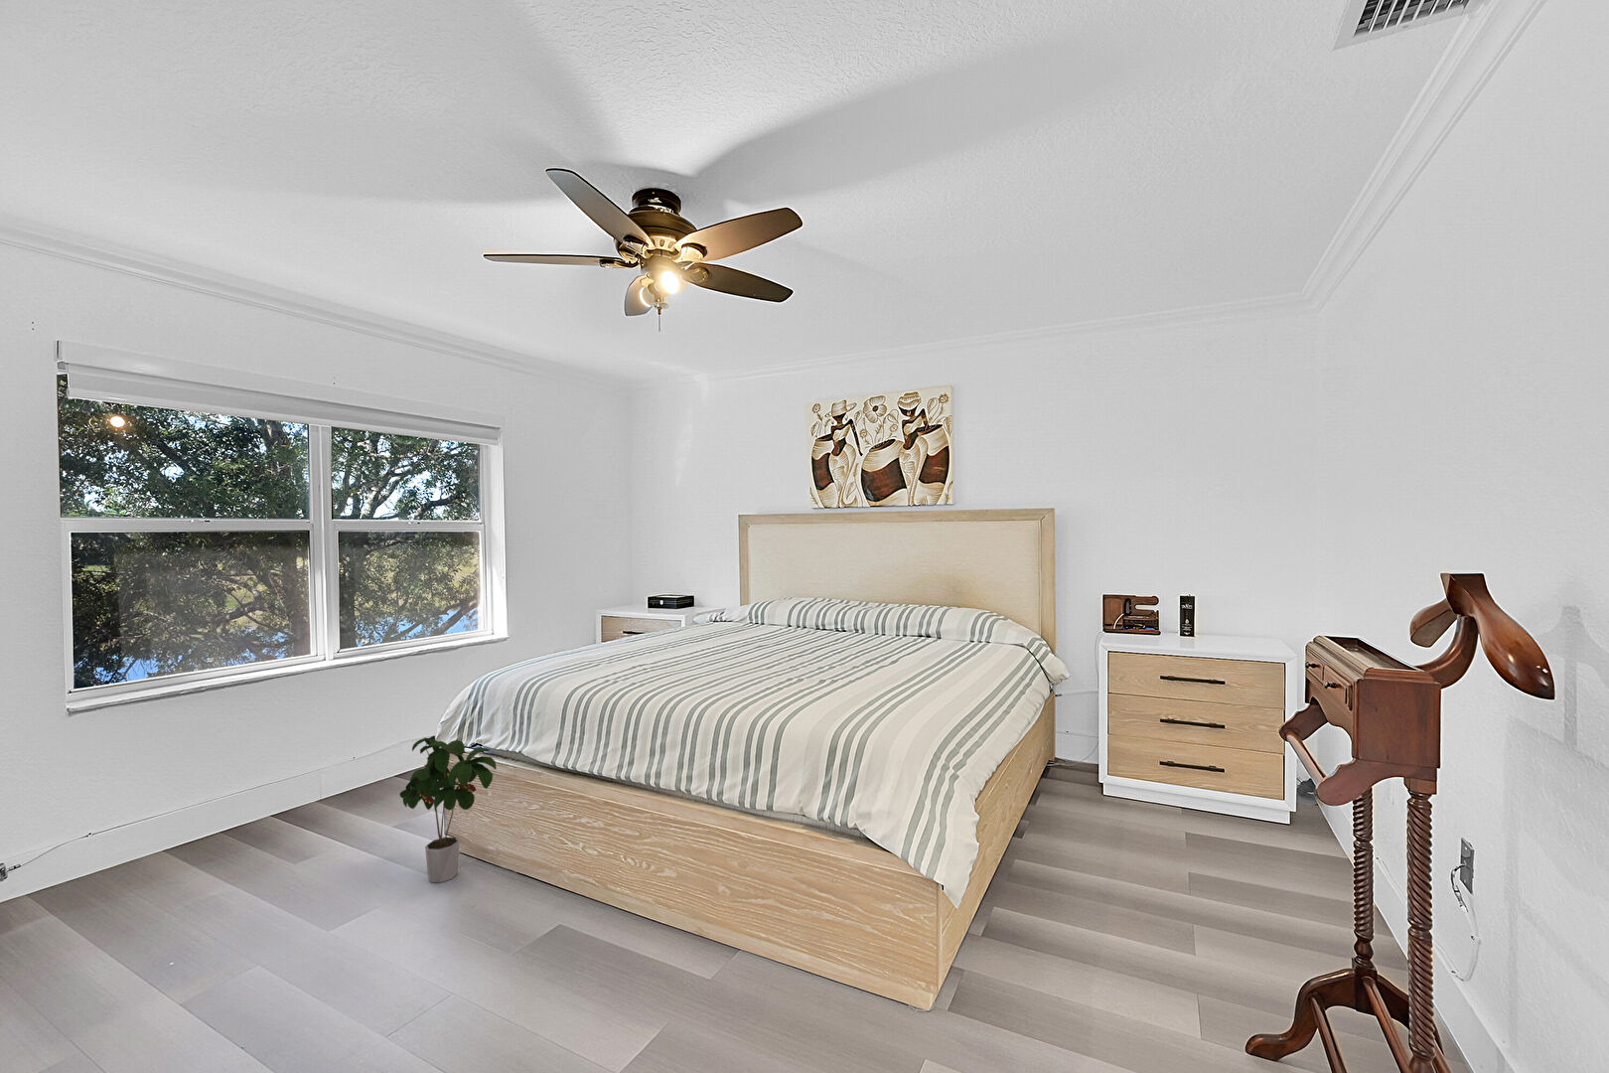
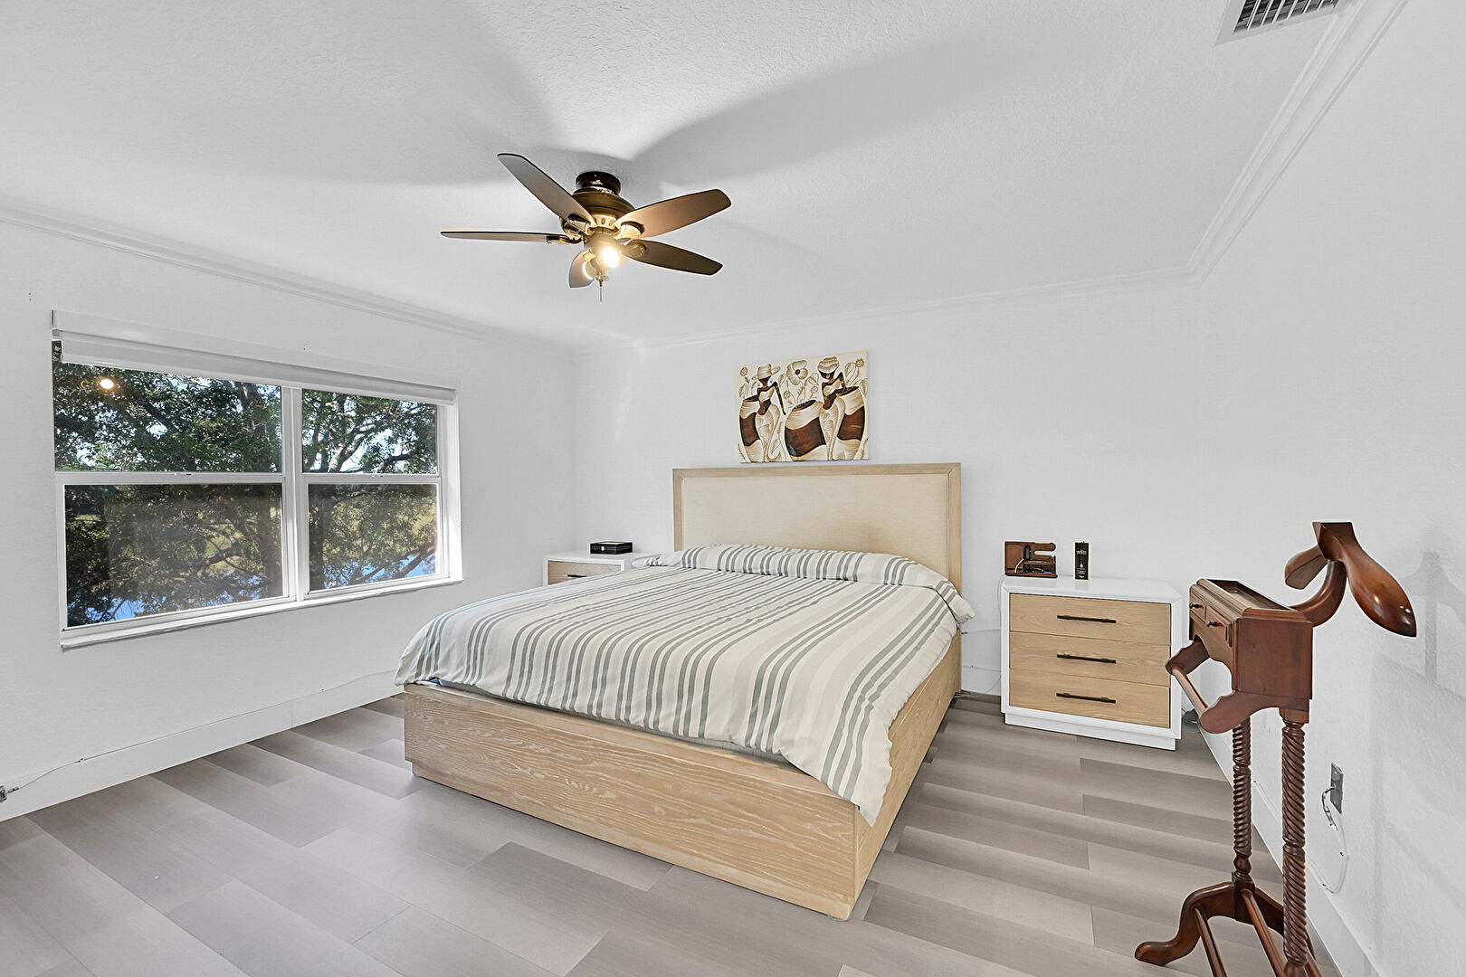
- potted plant [400,735,497,884]
